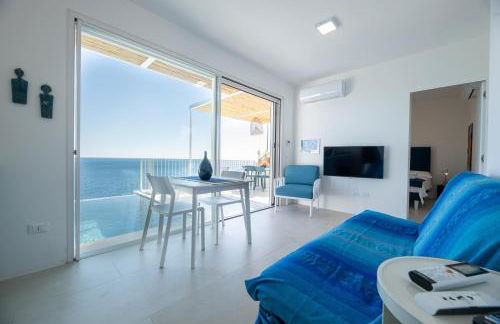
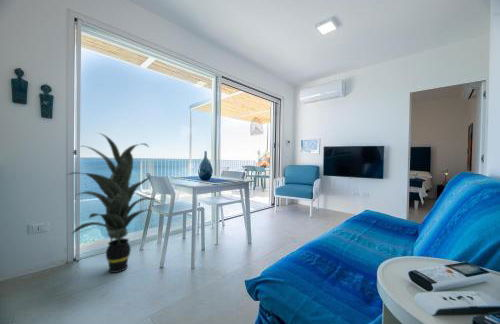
+ indoor plant [66,131,164,274]
